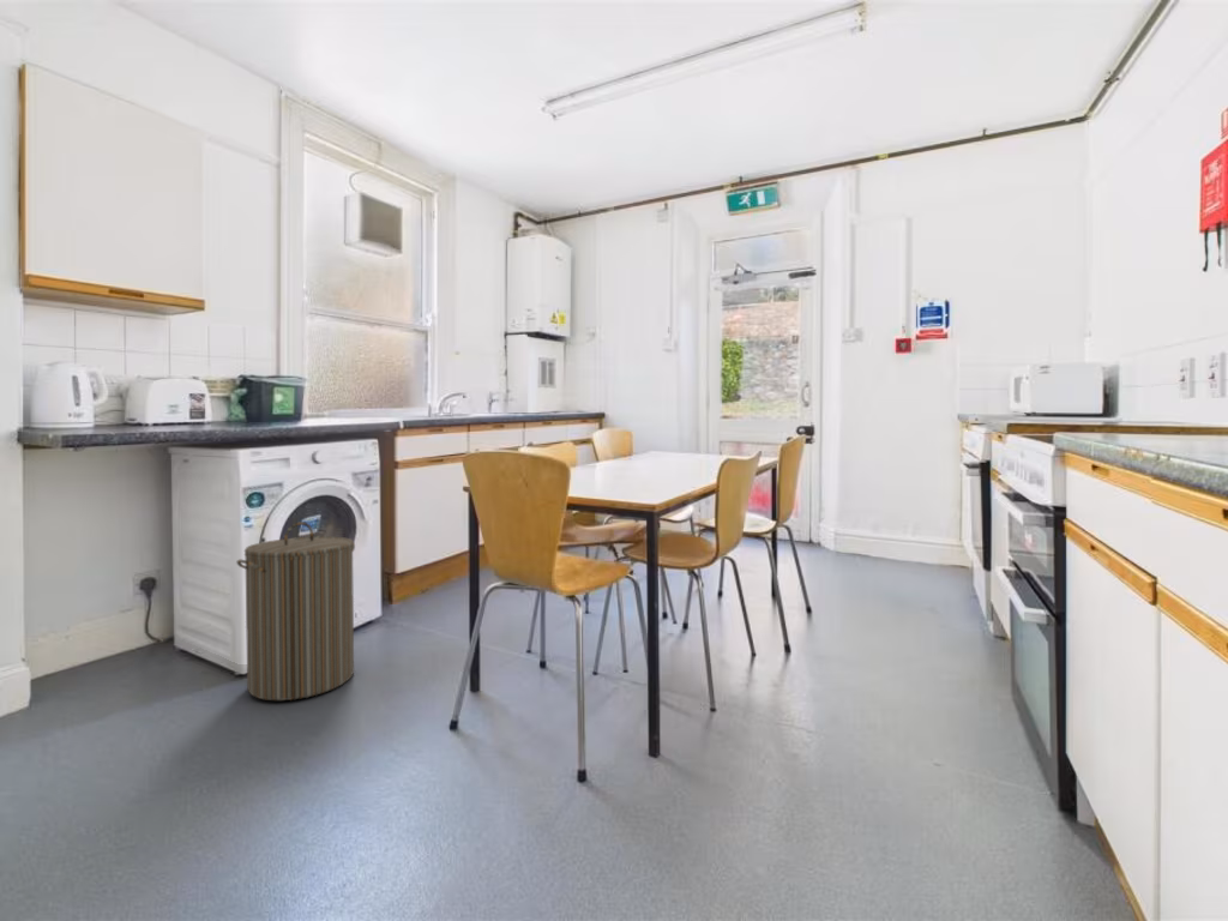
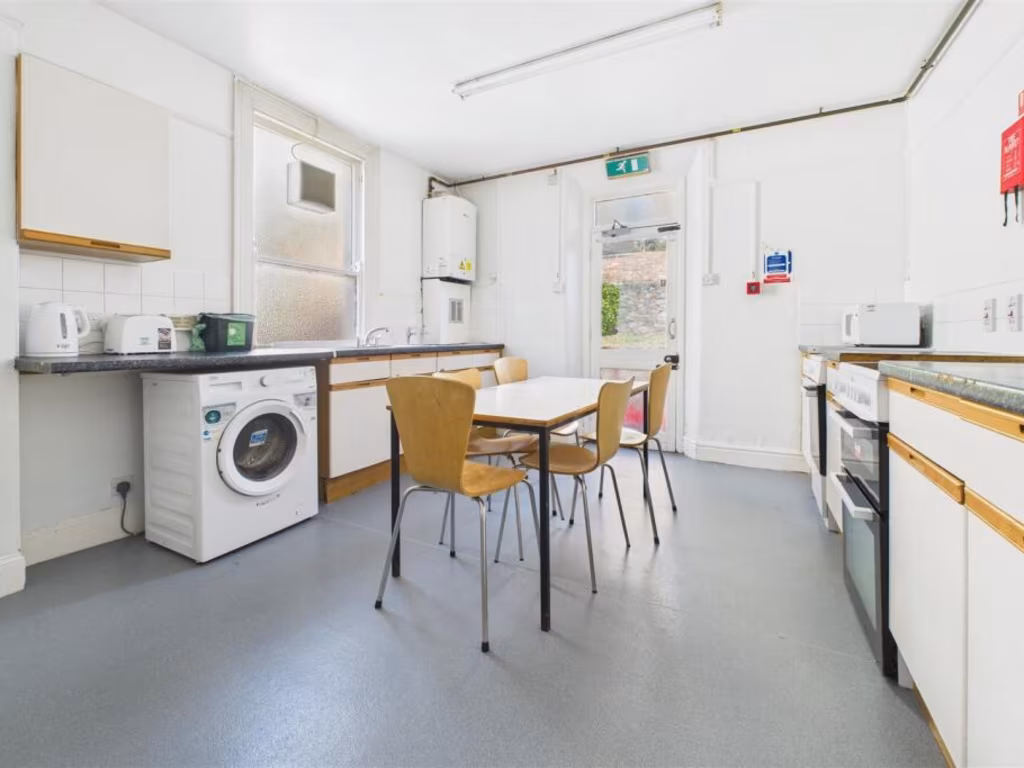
- laundry hamper [235,520,356,702]
